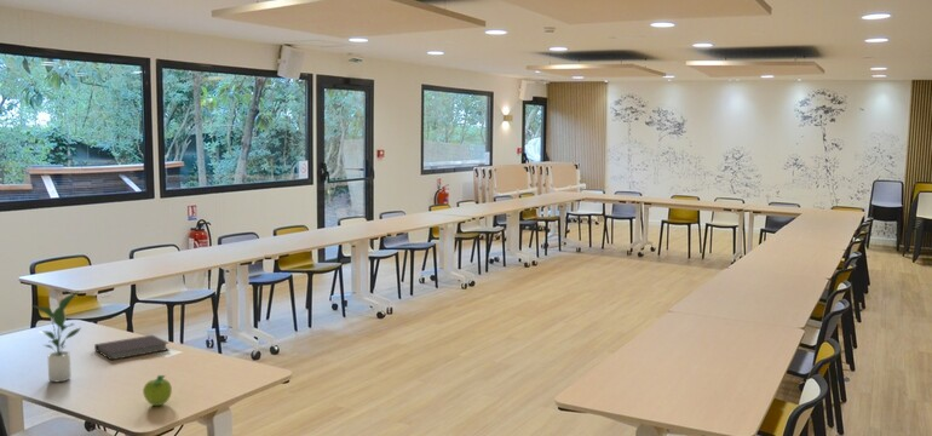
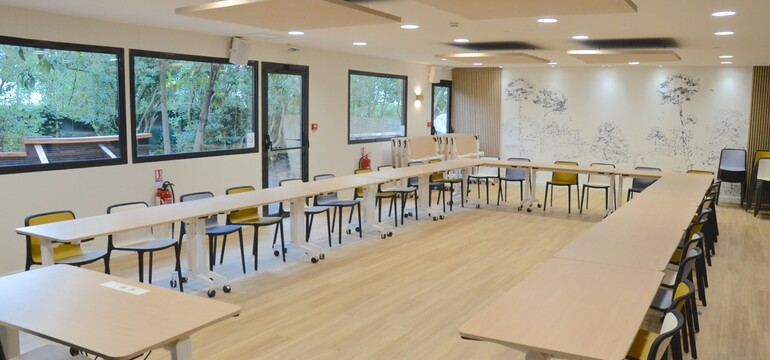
- notebook [93,334,171,361]
- fruit [142,374,173,407]
- potted plant [30,291,82,383]
